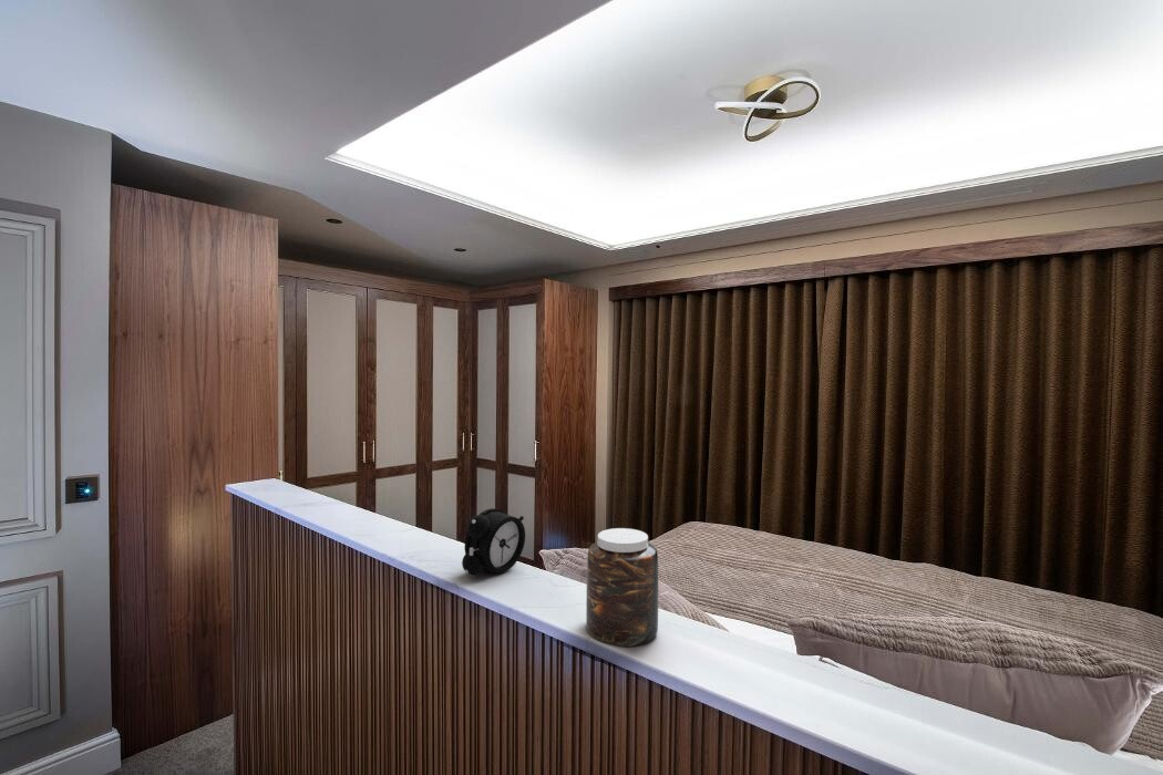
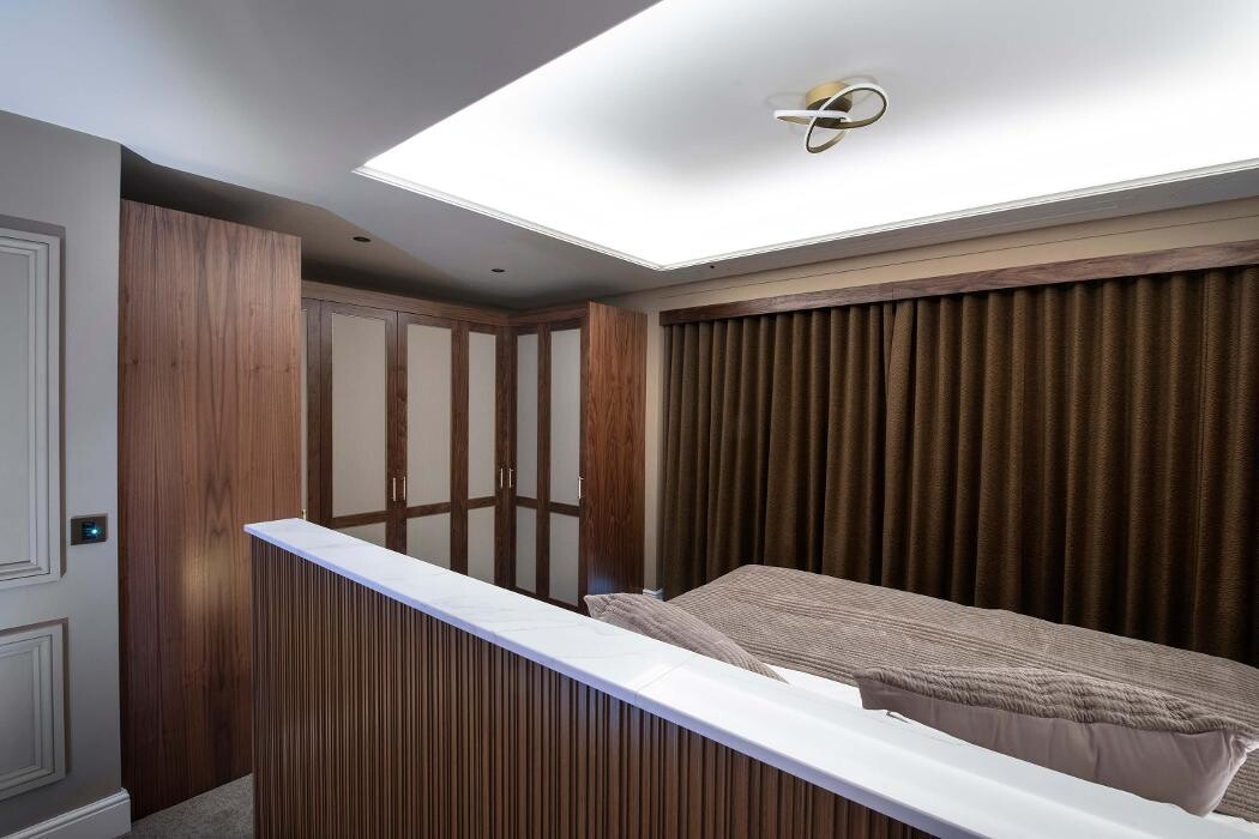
- alarm clock [461,507,526,576]
- jar [585,527,659,648]
